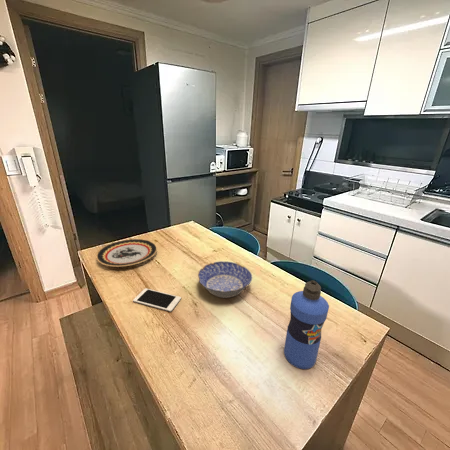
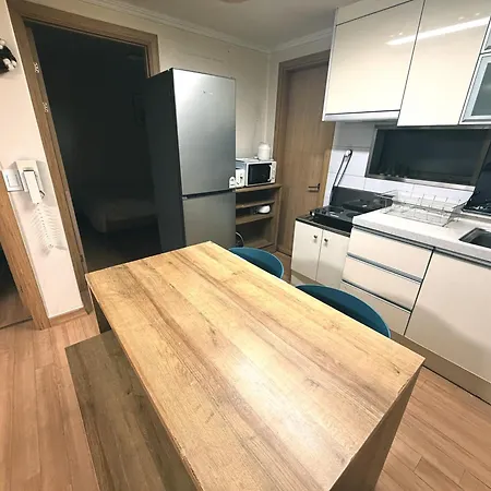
- bowl [197,260,253,299]
- plate [95,238,158,268]
- cell phone [132,287,182,313]
- water bottle [283,280,330,370]
